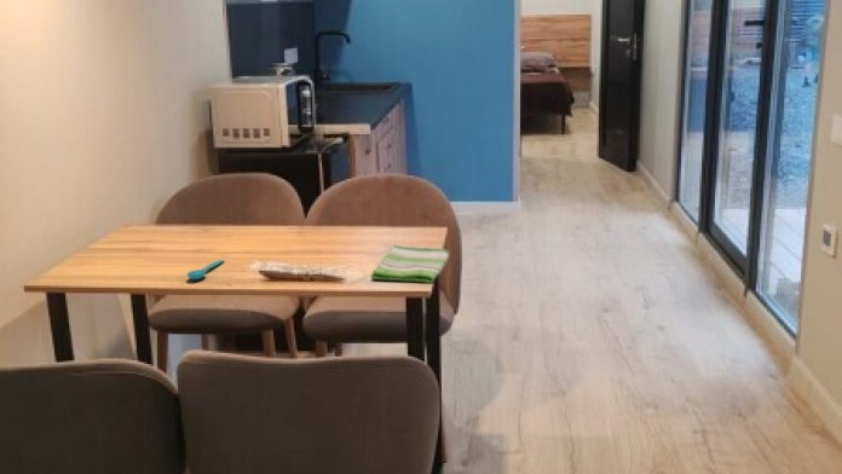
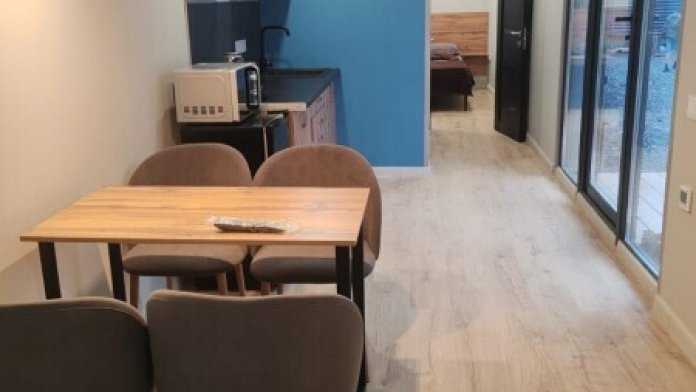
- spoon [185,259,226,281]
- dish towel [369,243,451,284]
